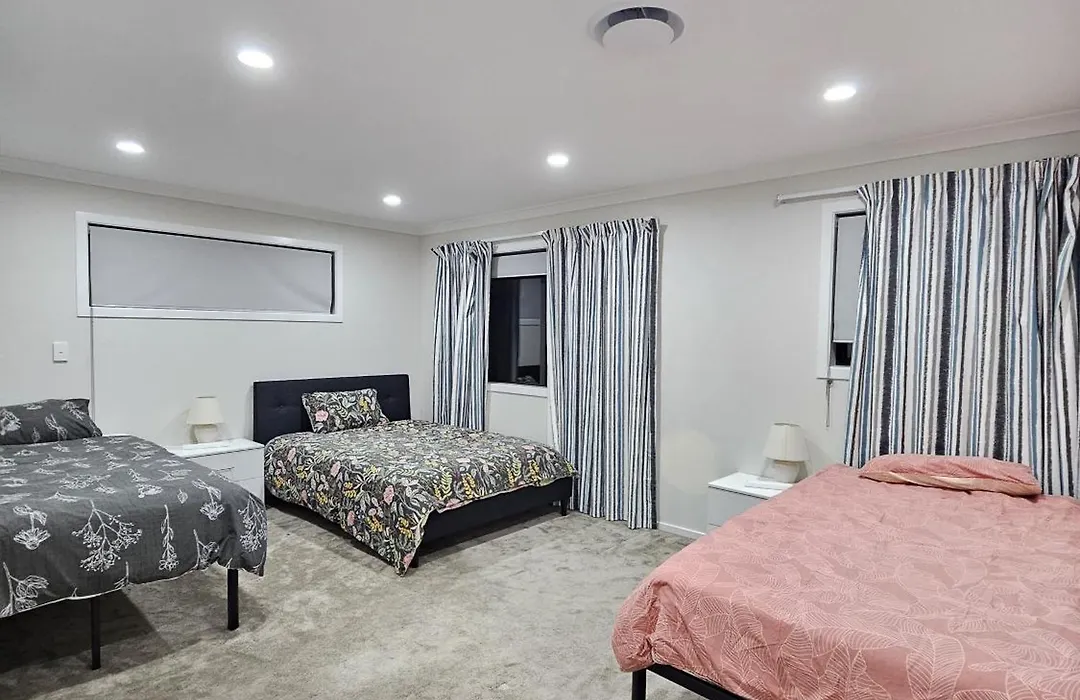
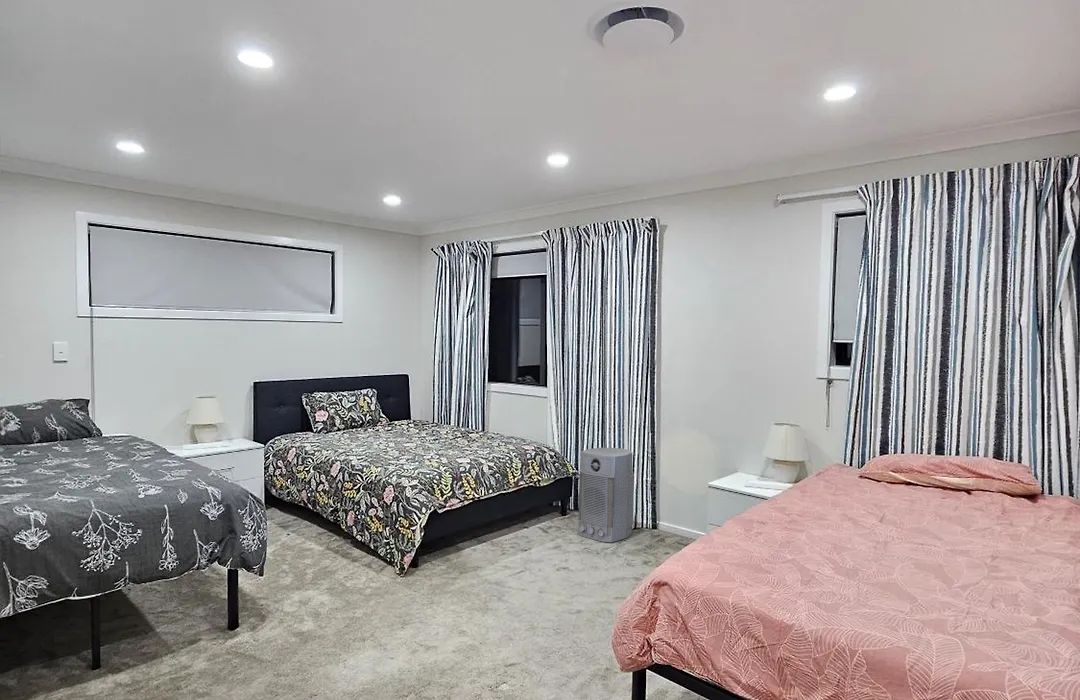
+ air purifier [576,447,635,543]
